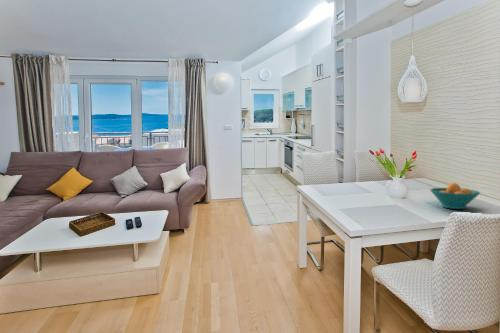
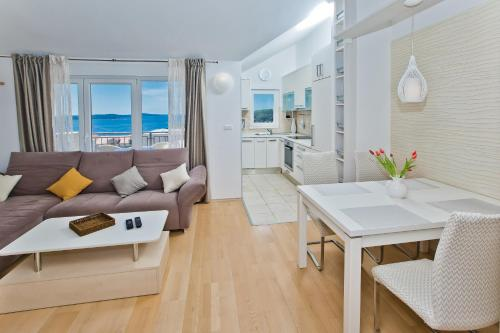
- fruit bowl [429,182,481,210]
